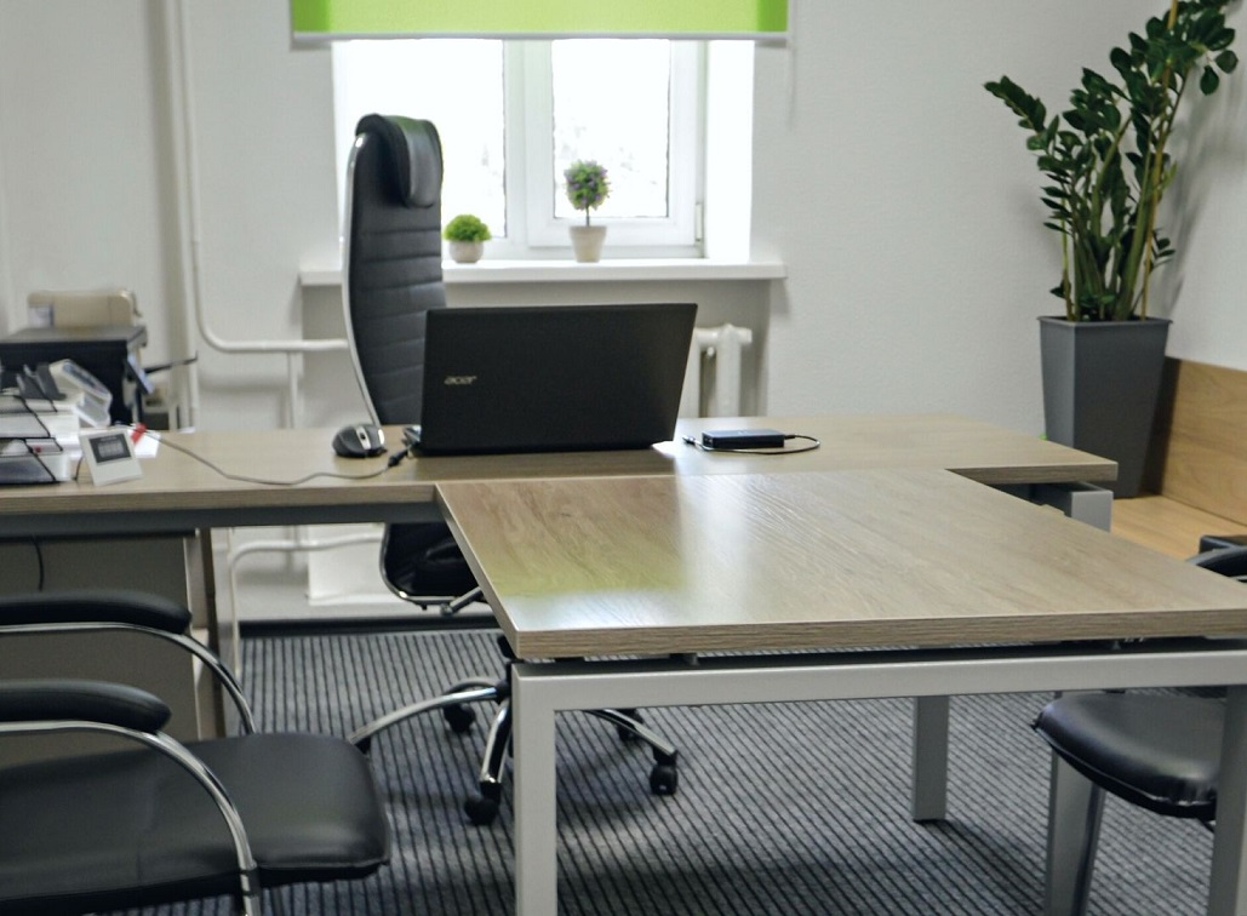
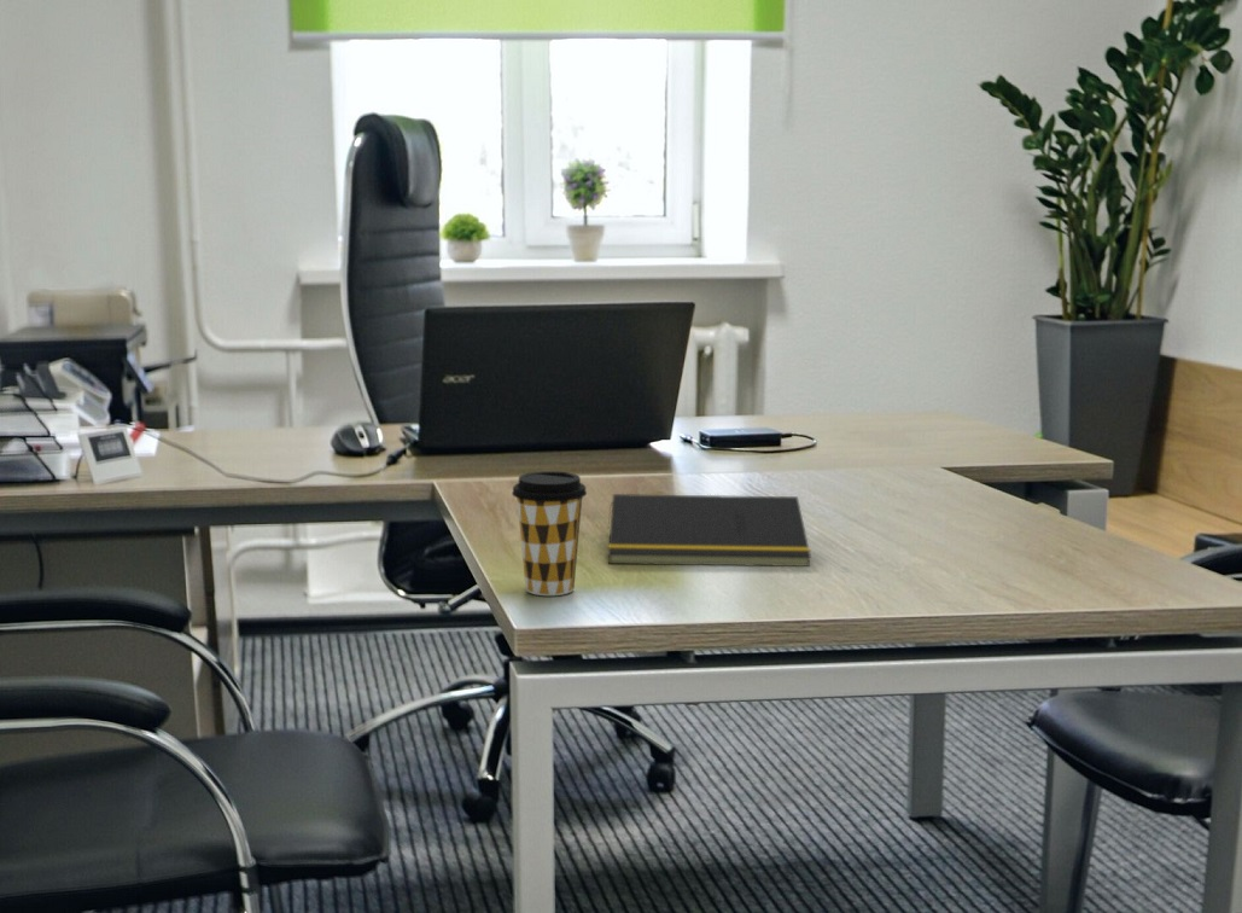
+ notepad [606,493,812,568]
+ coffee cup [511,470,588,597]
